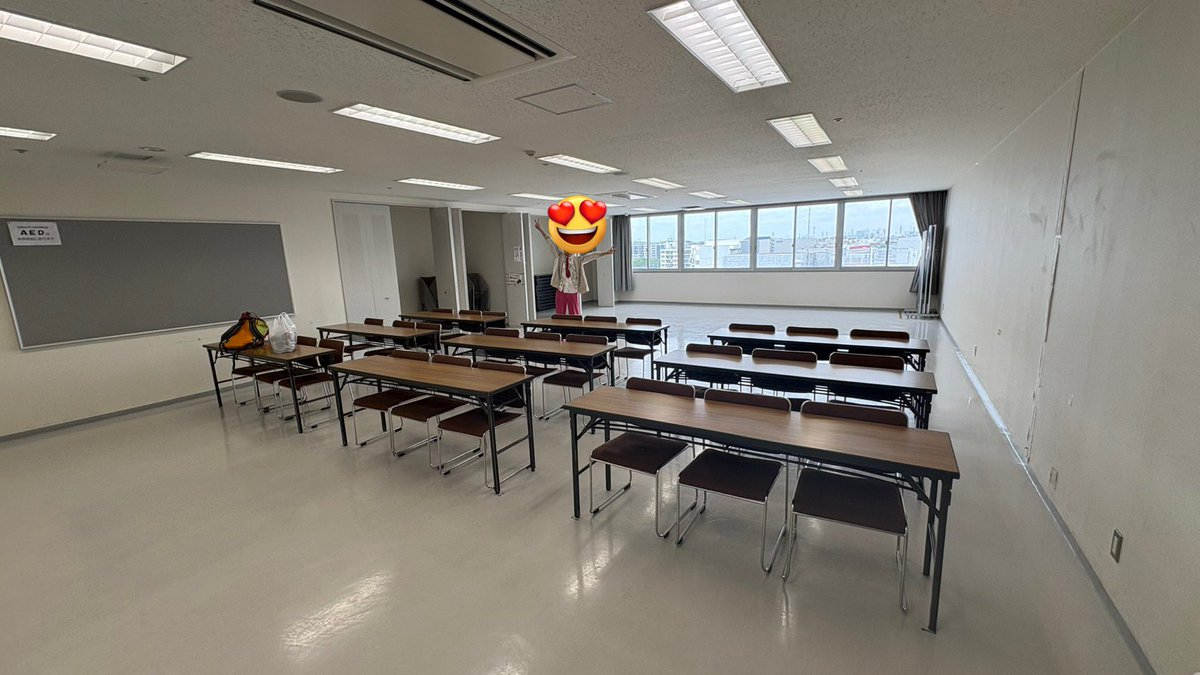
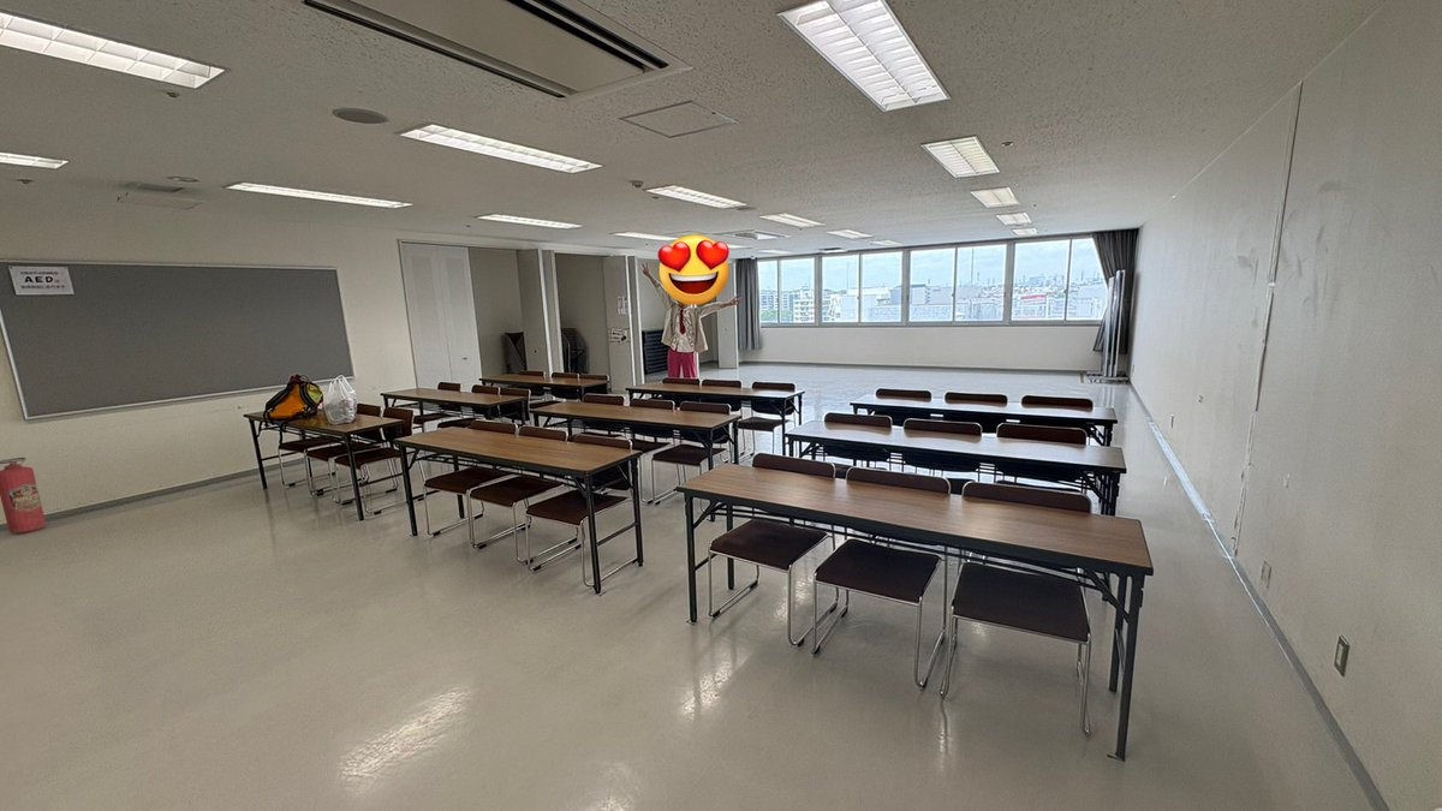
+ fire extinguisher [0,457,47,535]
